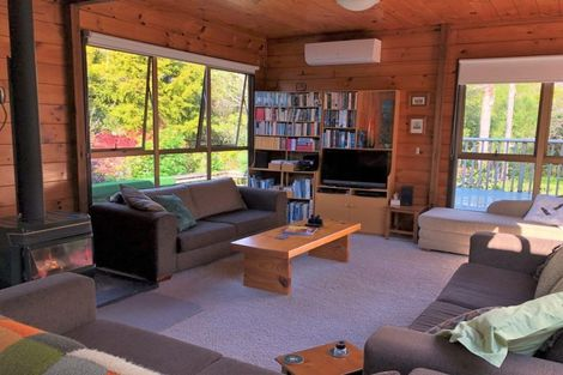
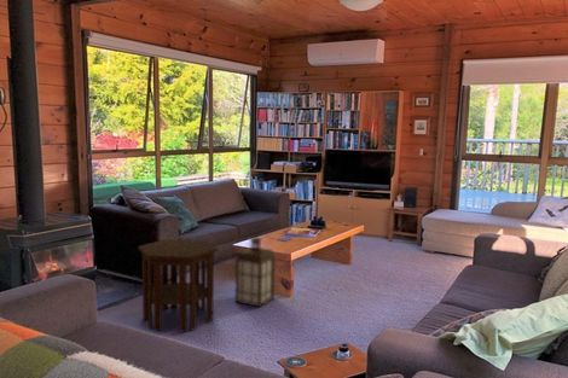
+ lantern [233,235,277,308]
+ side table [137,238,219,333]
